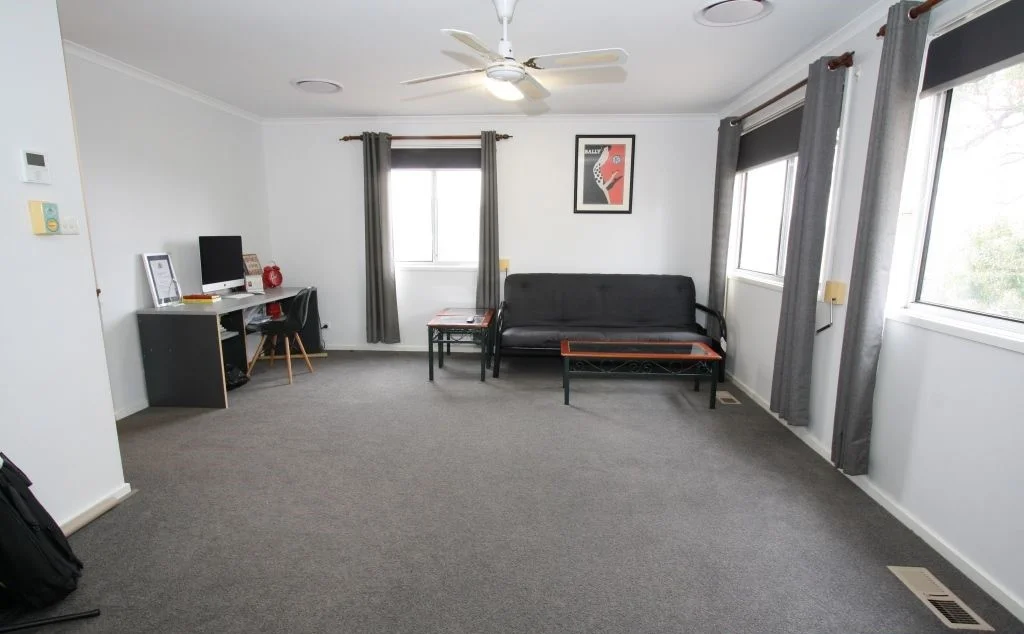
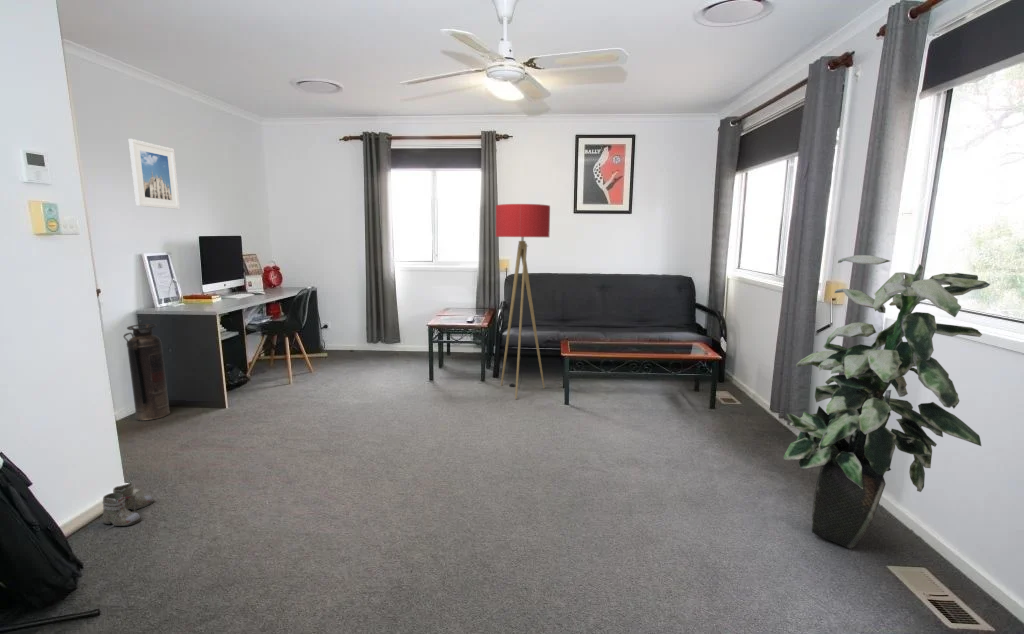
+ indoor plant [783,254,991,550]
+ boots [101,482,155,532]
+ fire extinguisher [122,323,171,422]
+ floor lamp [495,203,551,400]
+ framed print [128,138,181,210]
